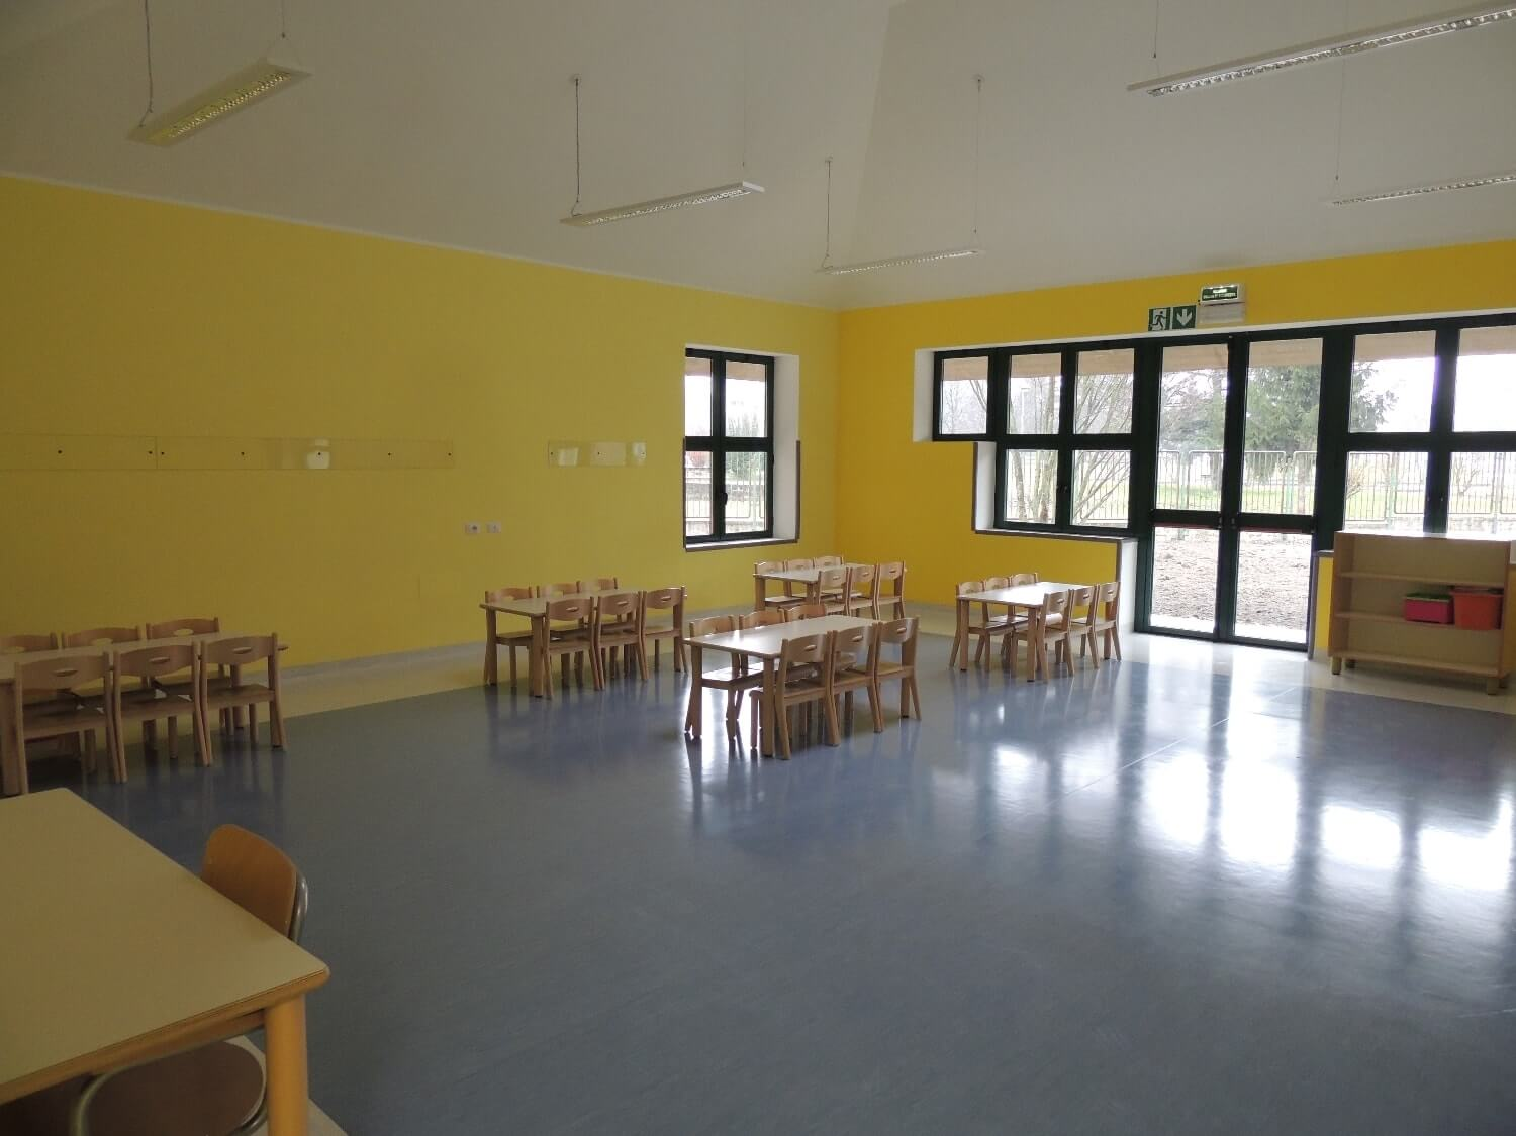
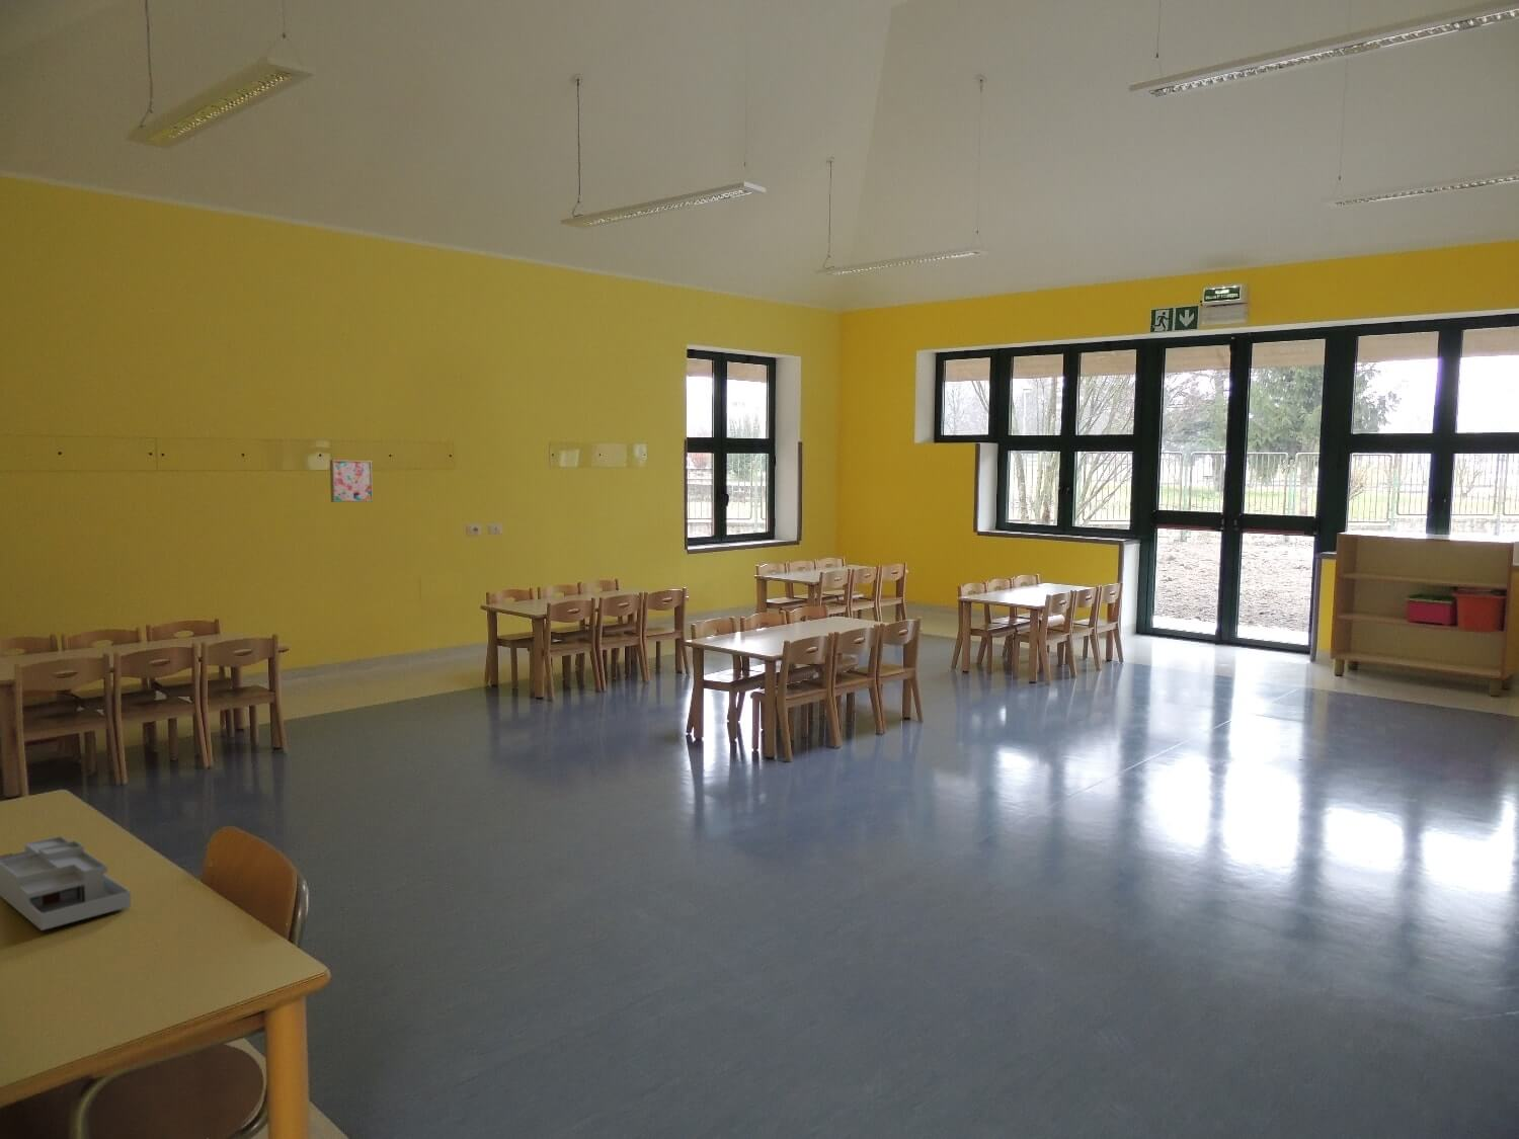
+ desk organizer [0,835,132,932]
+ wall art [329,458,373,504]
